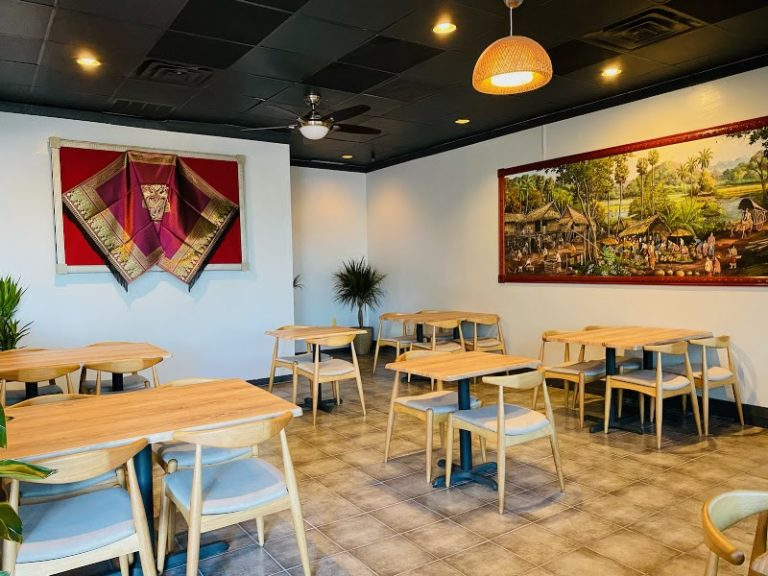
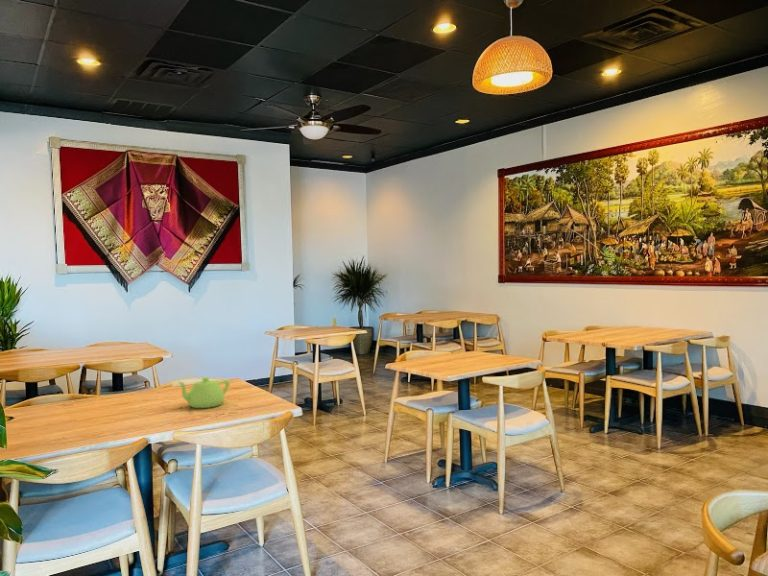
+ teapot [176,376,231,409]
